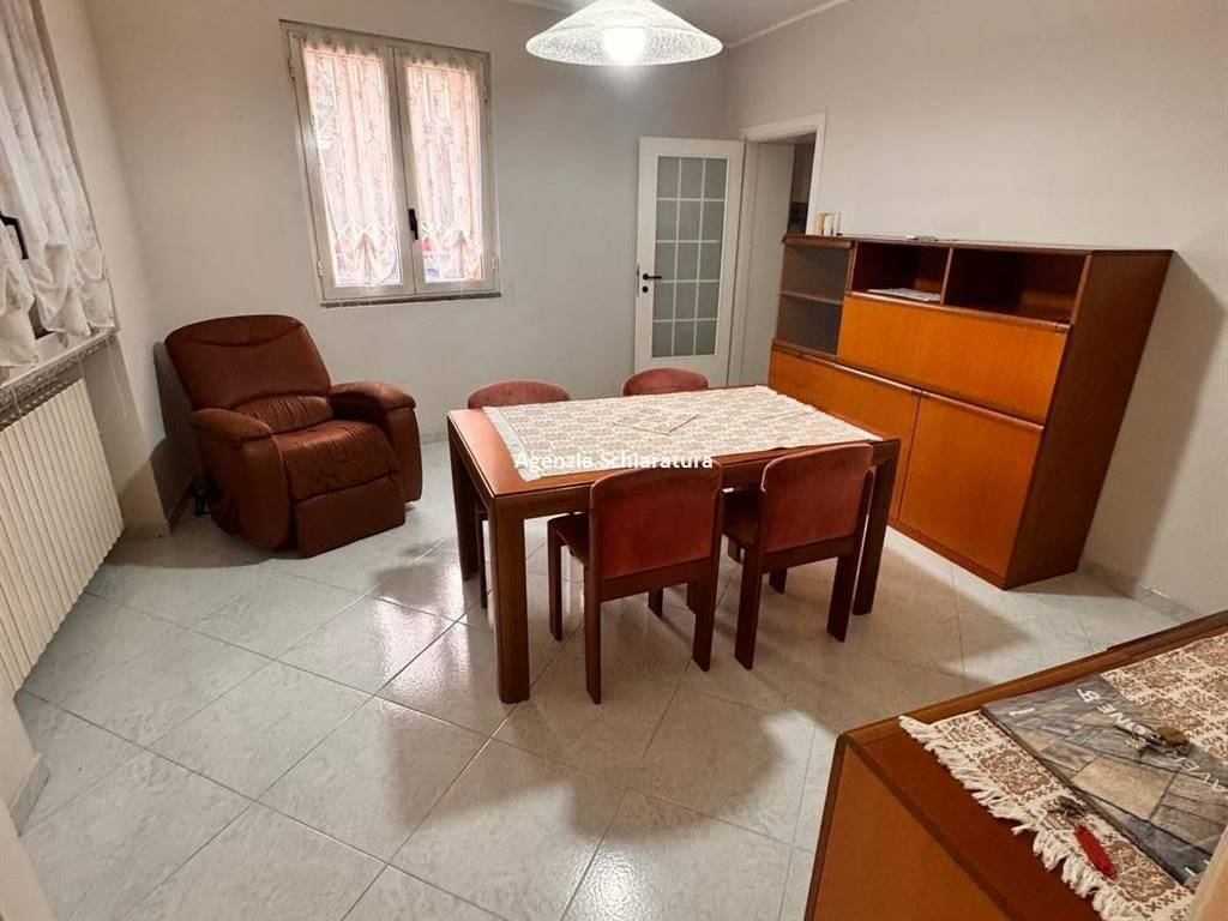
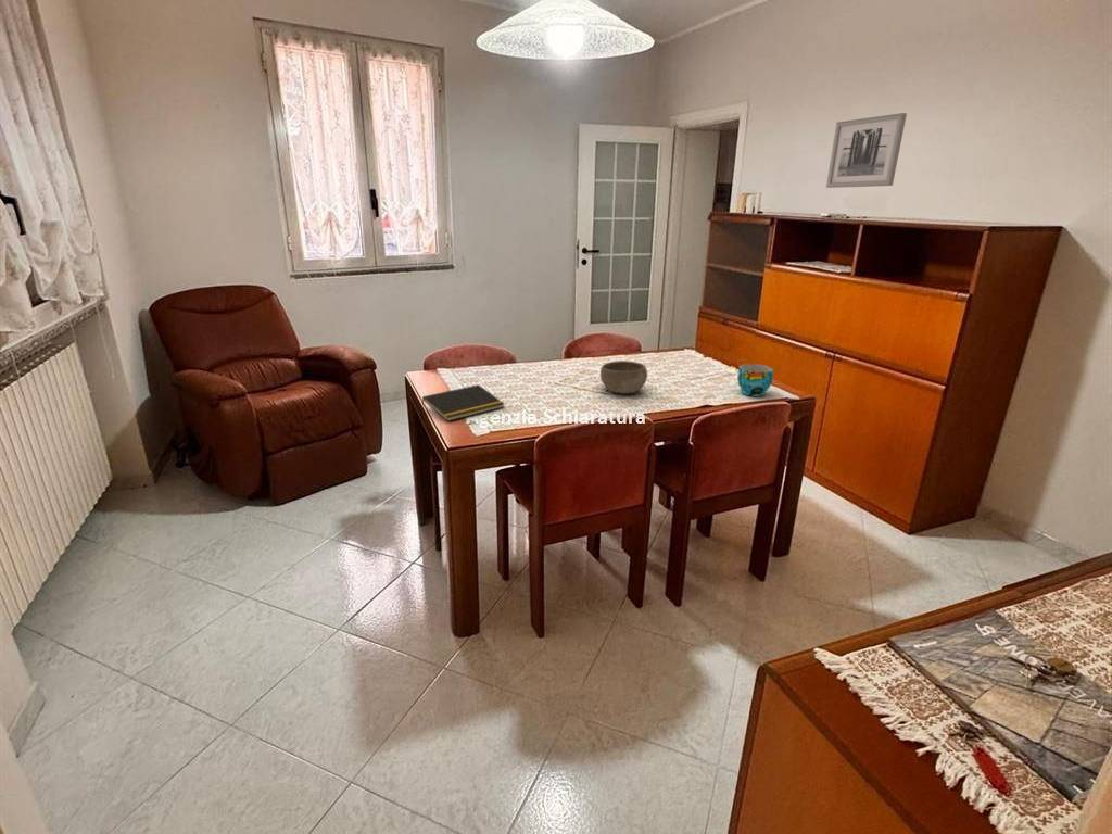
+ cup [736,363,774,397]
+ bowl [599,359,648,395]
+ notepad [420,383,505,422]
+ wall art [825,112,908,189]
